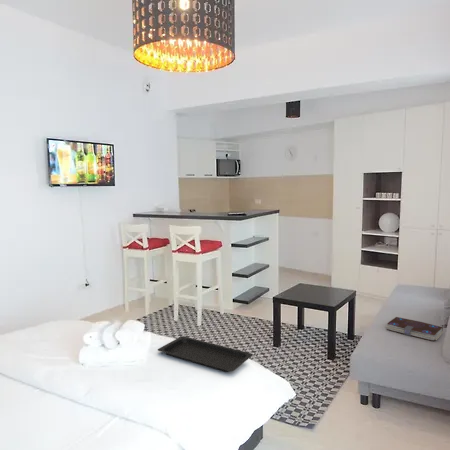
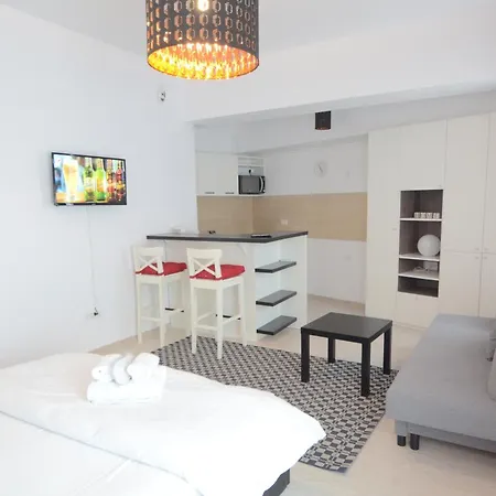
- book [385,316,445,342]
- serving tray [157,335,254,373]
